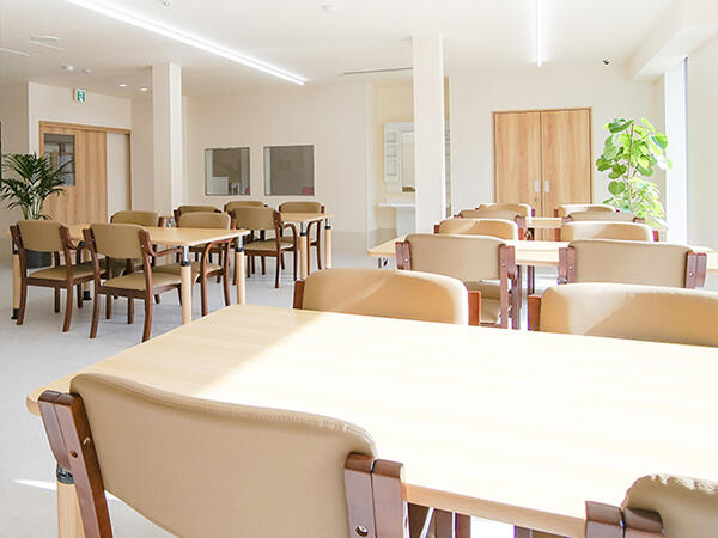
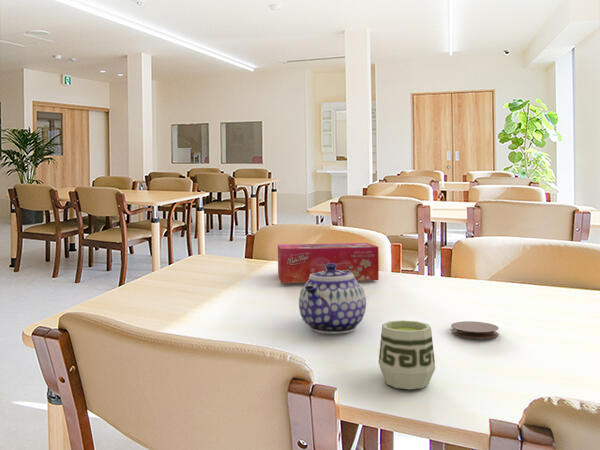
+ coaster [450,320,500,340]
+ cup [378,319,436,390]
+ teapot [298,263,367,334]
+ tissue box [277,242,380,284]
